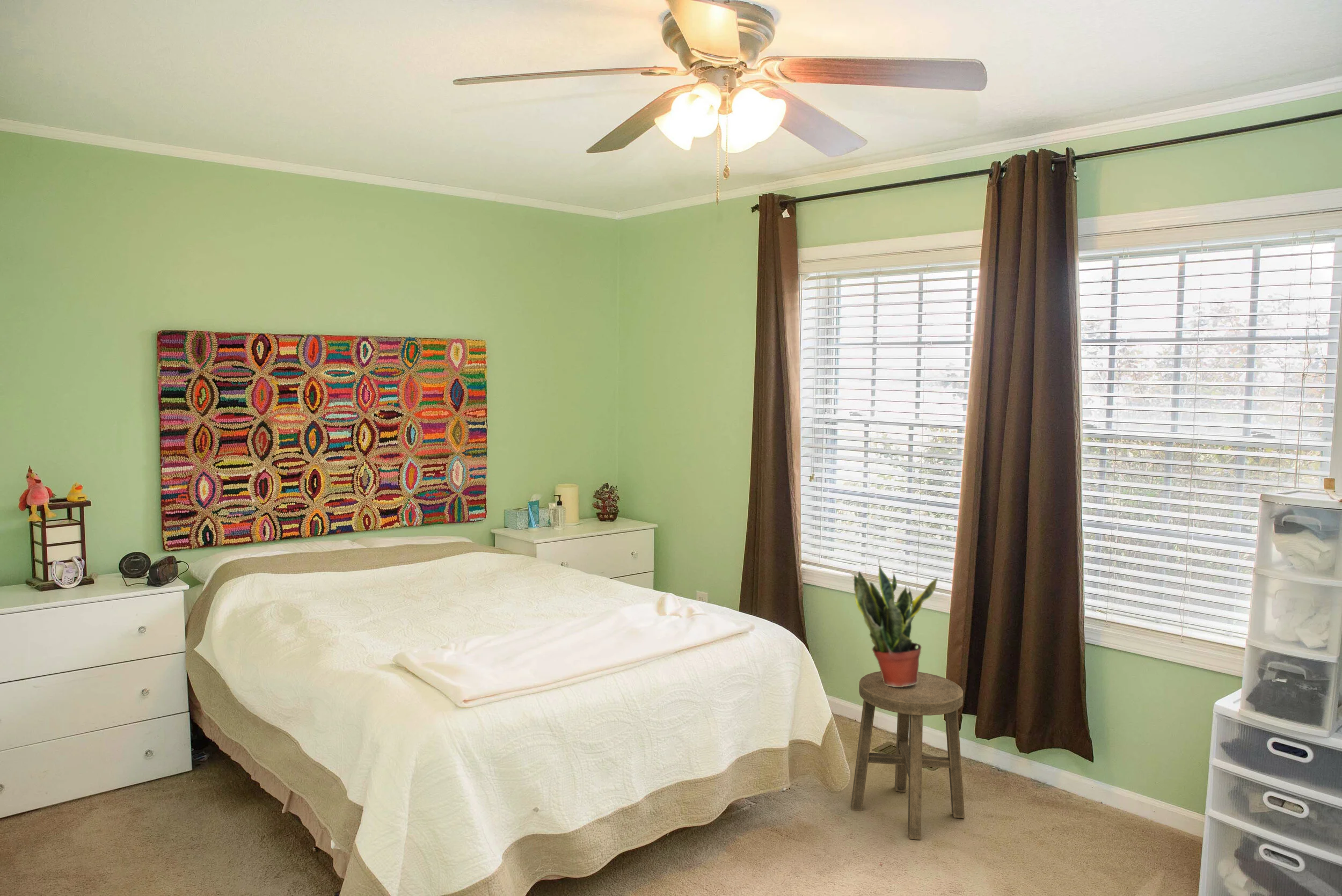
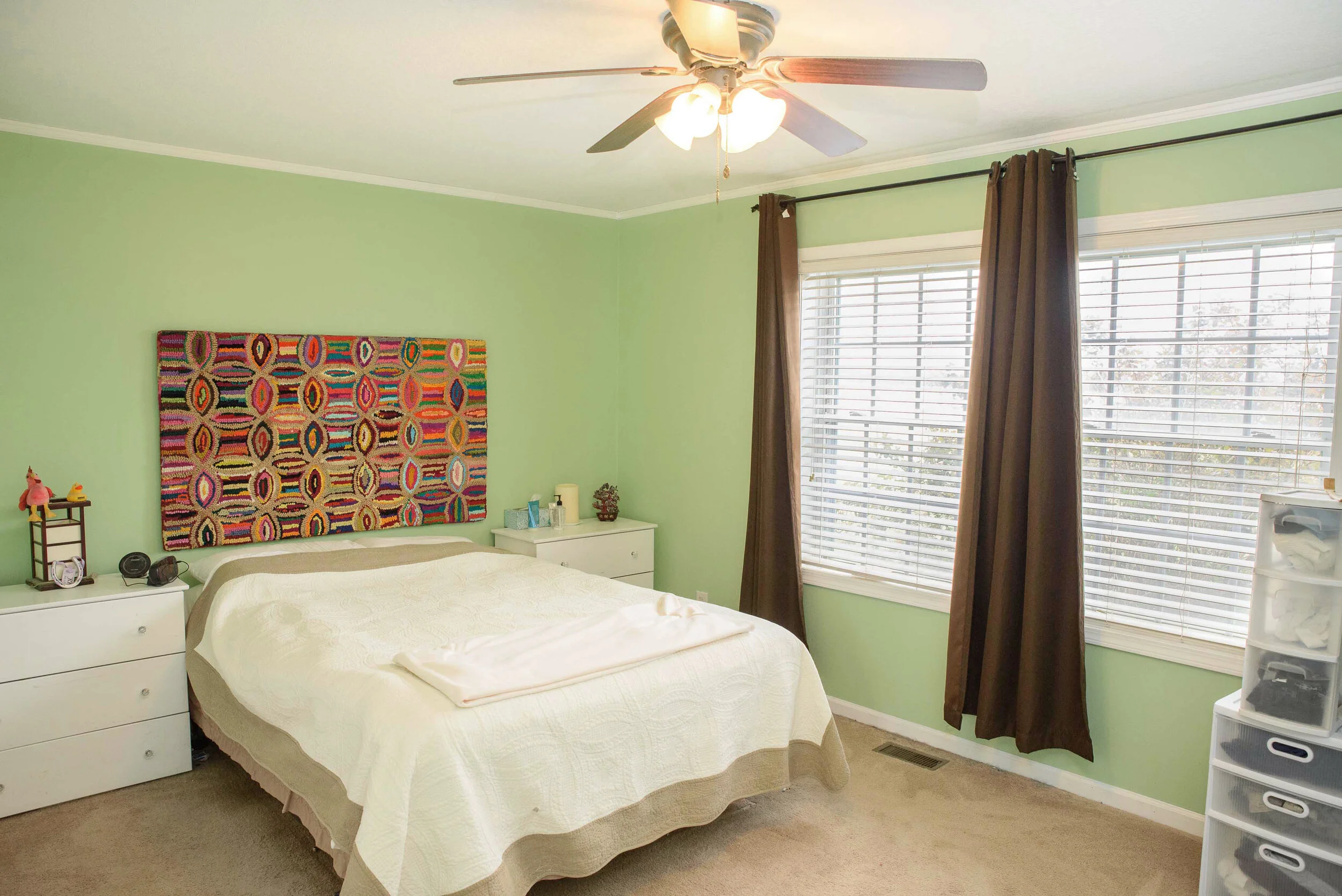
- potted plant [853,558,938,687]
- stool [850,671,965,840]
